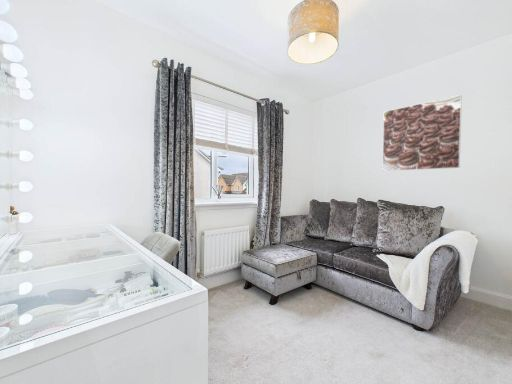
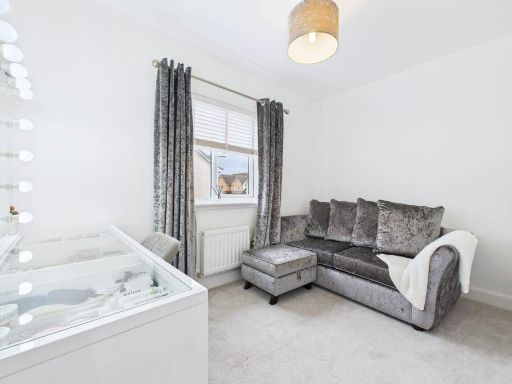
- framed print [381,94,463,172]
